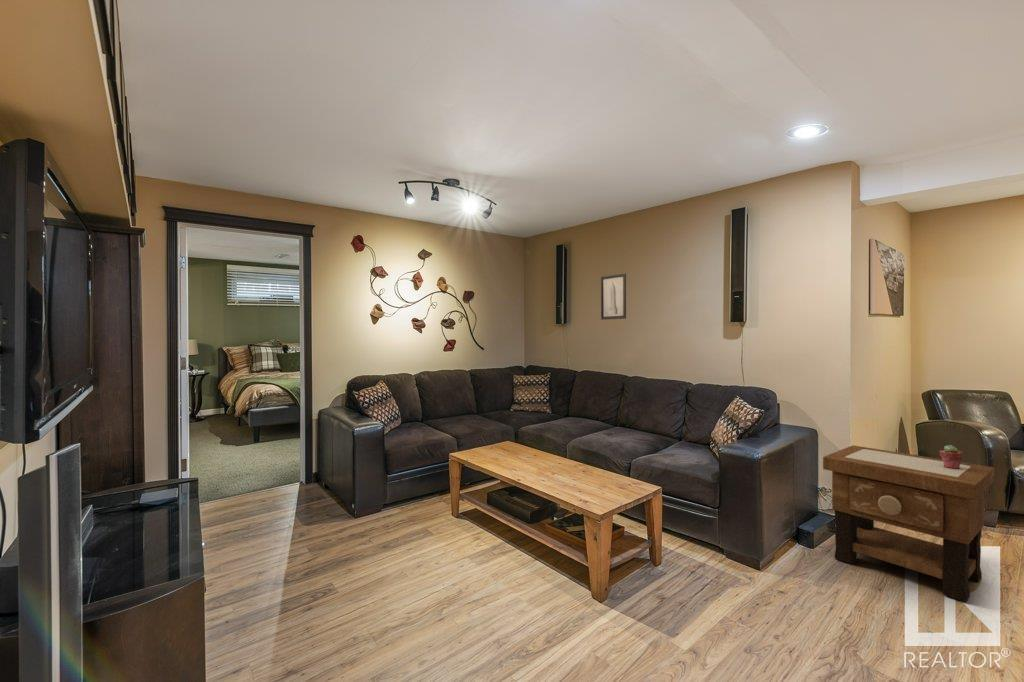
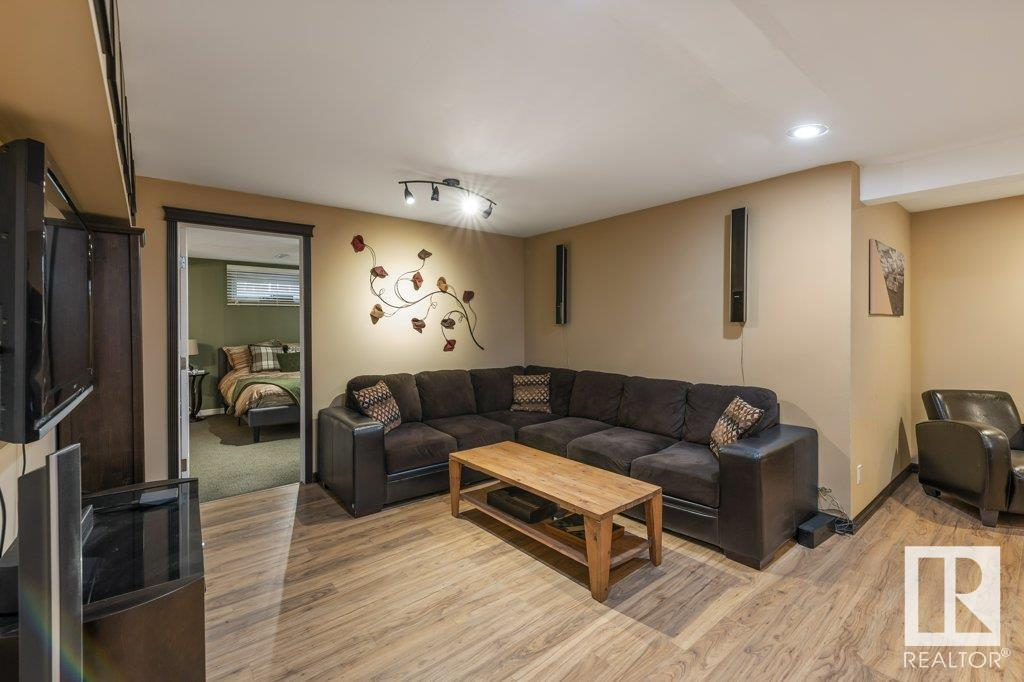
- wall art [600,273,627,321]
- potted succulent [938,444,964,469]
- side table [822,444,996,603]
